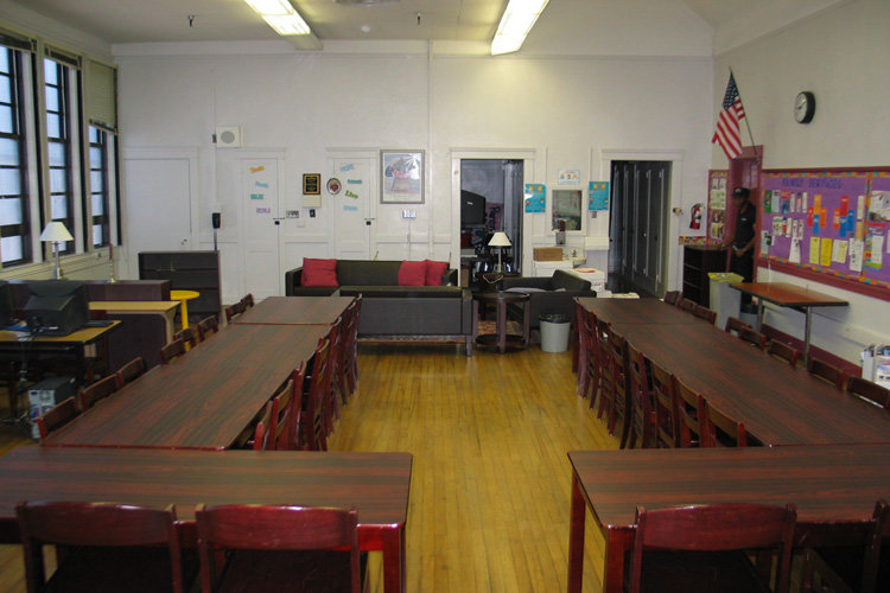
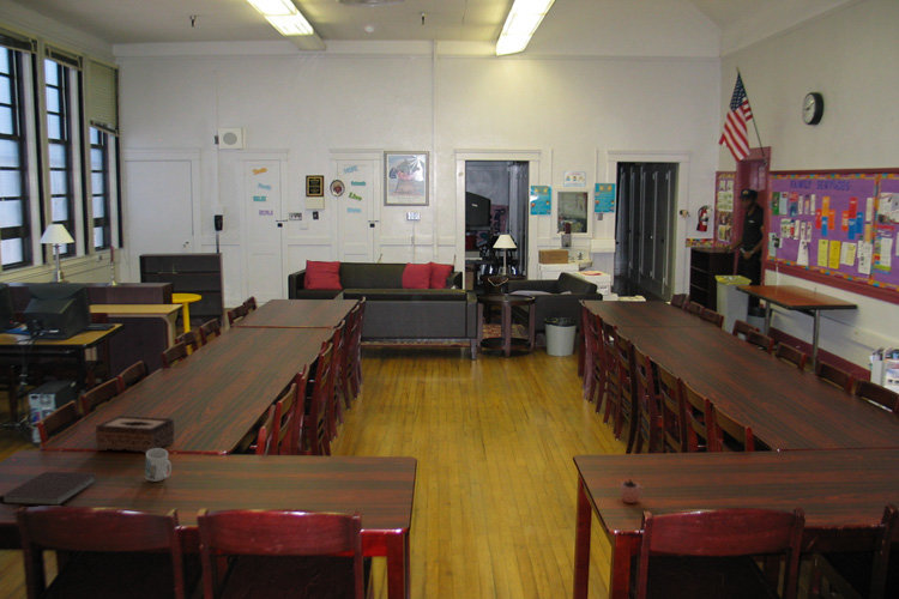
+ mug [144,448,173,483]
+ cocoa [620,470,646,504]
+ tissue box [95,415,175,454]
+ notebook [0,471,98,507]
